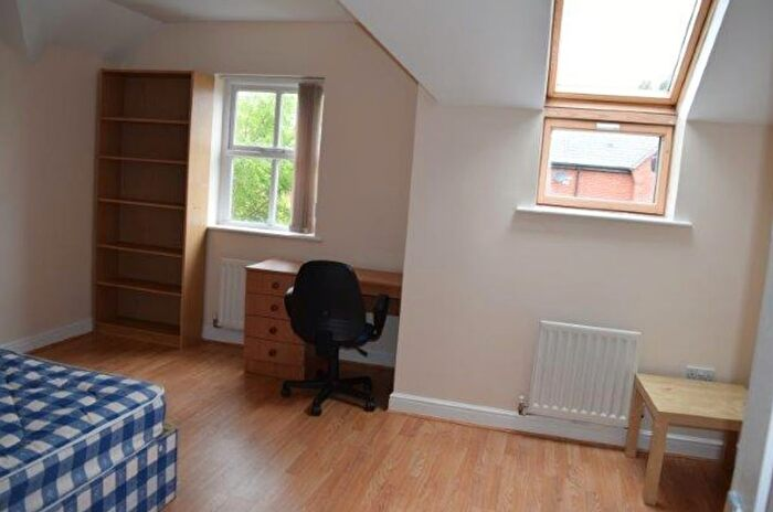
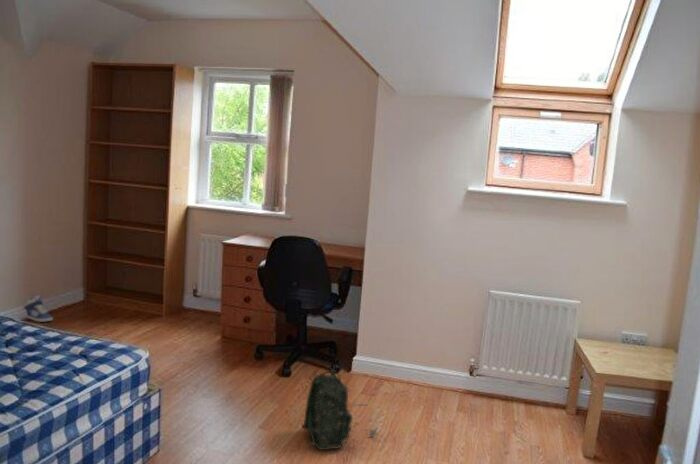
+ backpack [291,368,379,451]
+ sneaker [23,294,54,323]
